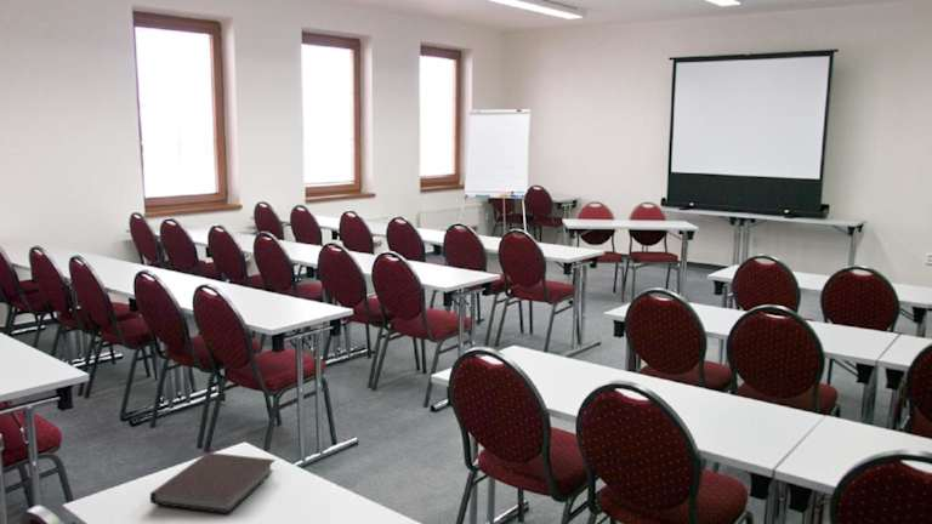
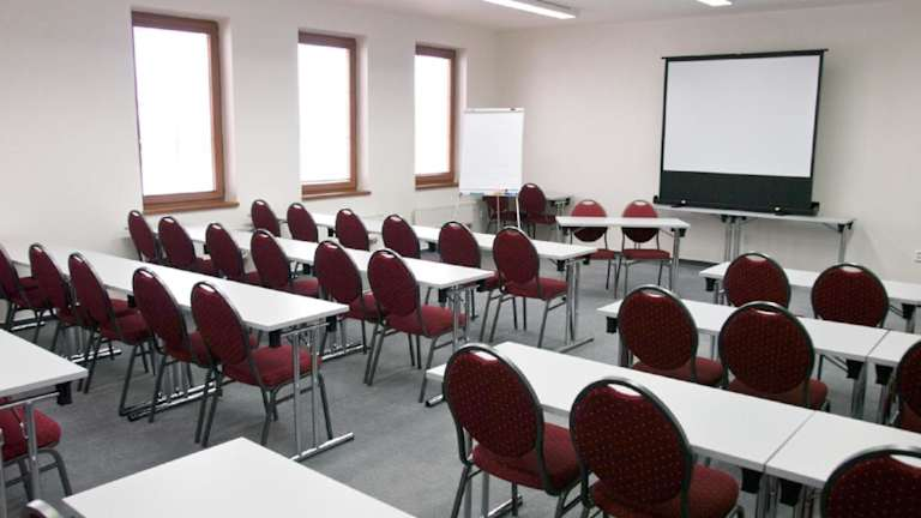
- notebook [149,451,277,514]
